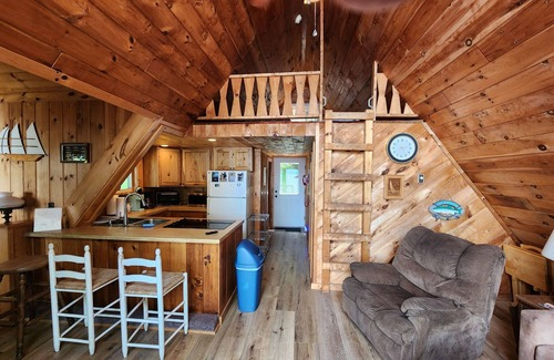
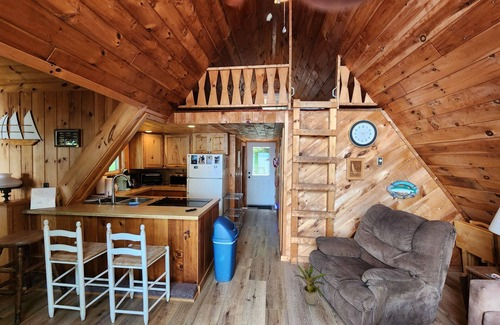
+ potted plant [290,264,327,306]
